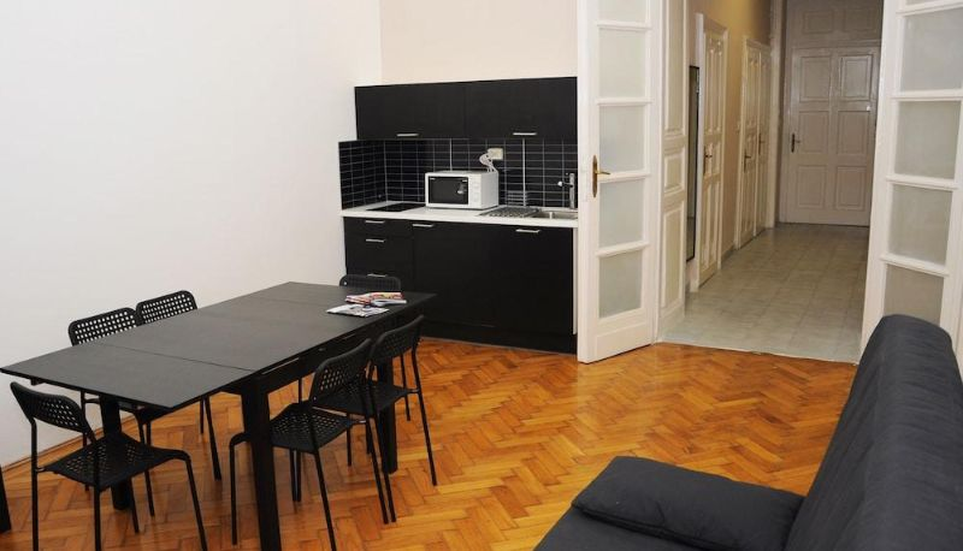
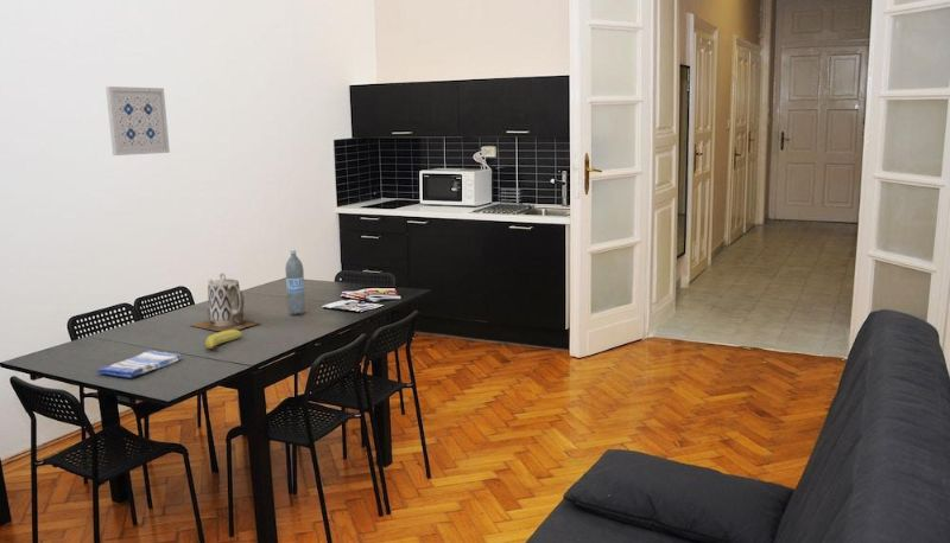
+ water bottle [284,249,306,315]
+ teapot [189,272,260,332]
+ fruit [204,330,243,352]
+ dish towel [95,350,183,379]
+ wall art [104,85,171,156]
